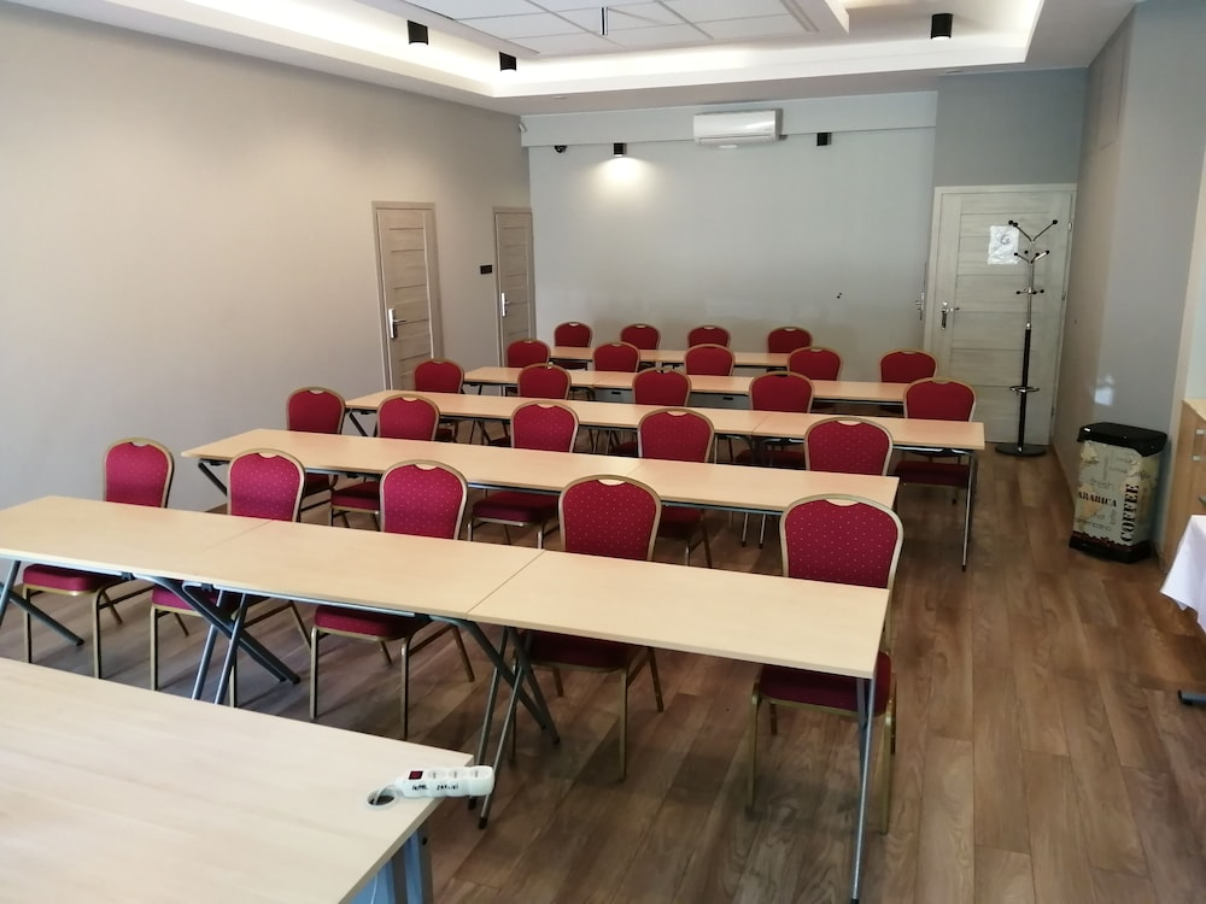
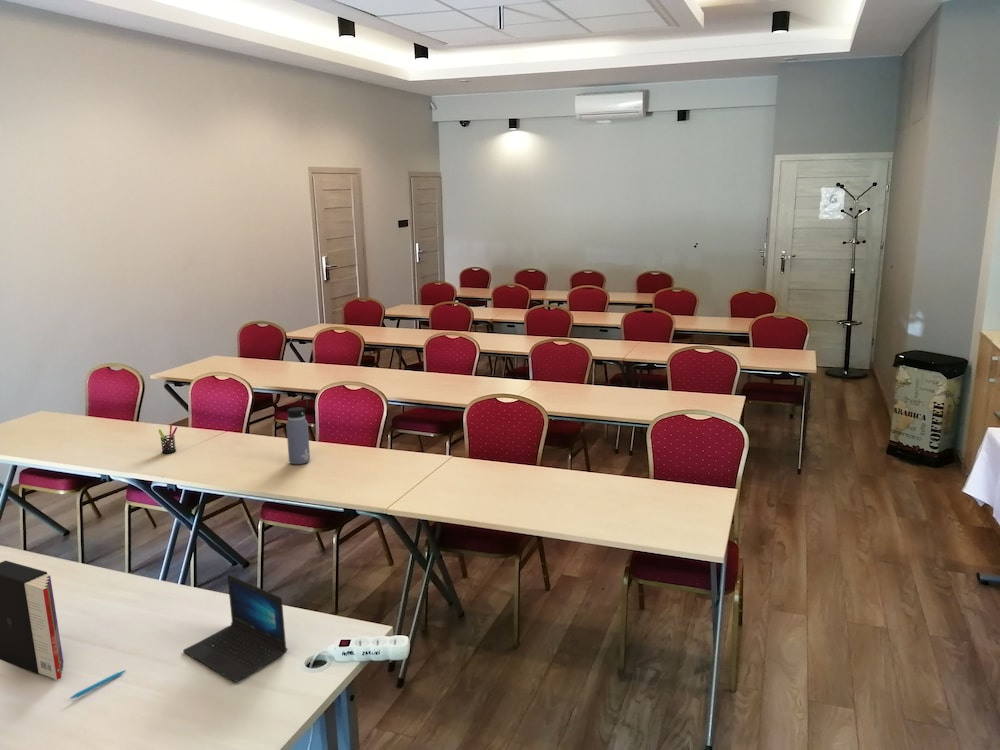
+ pen holder [158,423,178,455]
+ laptop [182,574,288,683]
+ water bottle [285,397,311,465]
+ pen [69,669,127,700]
+ book [0,560,64,681]
